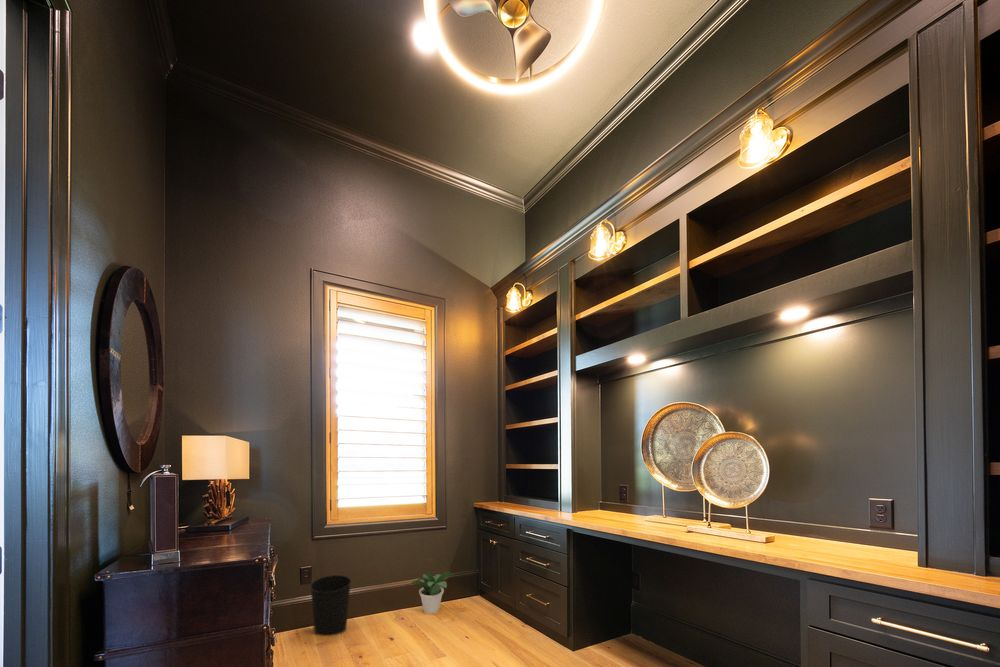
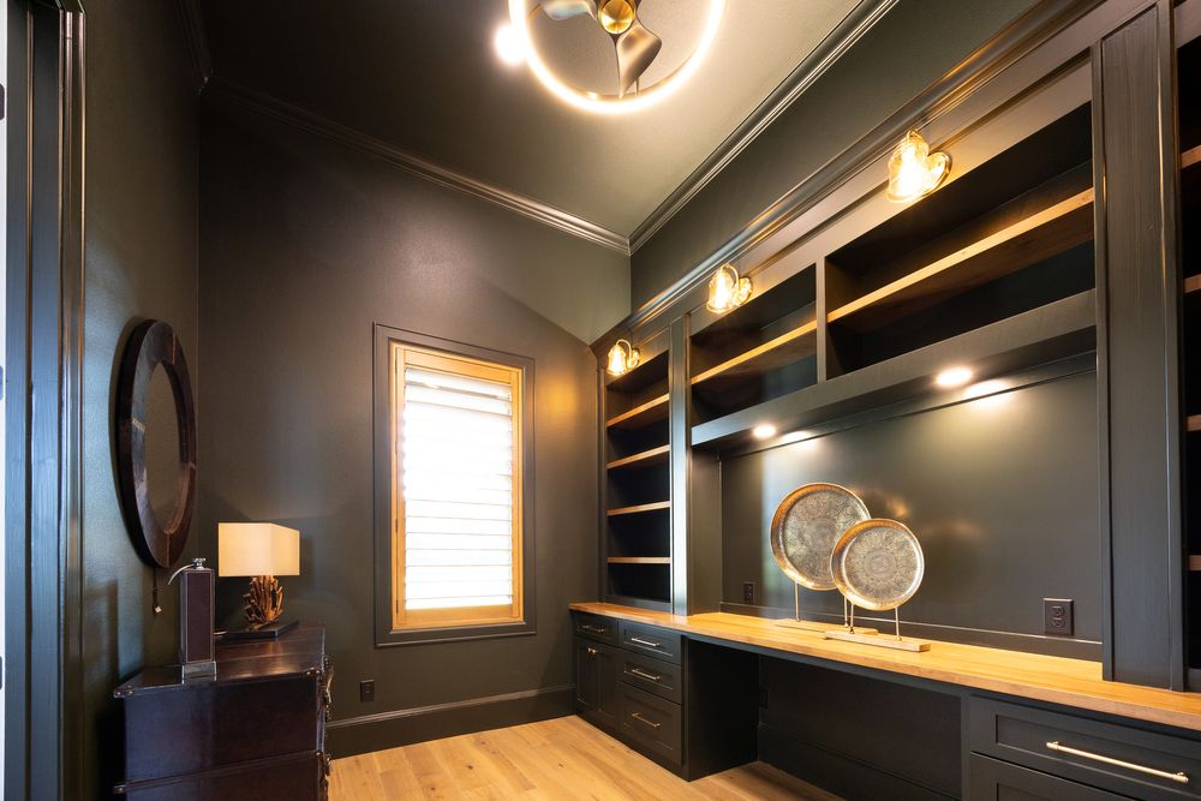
- wastebasket [309,574,352,637]
- potted plant [410,571,455,614]
